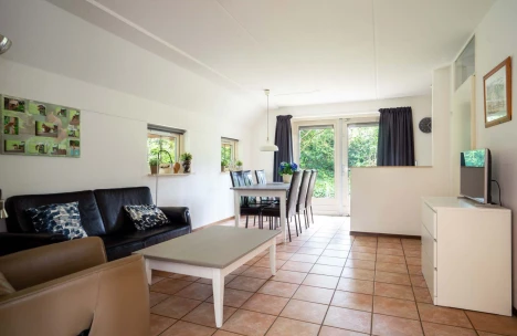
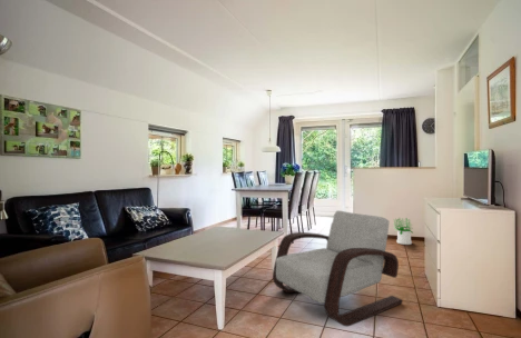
+ armchair [272,210,404,327]
+ potted plant [394,217,414,246]
